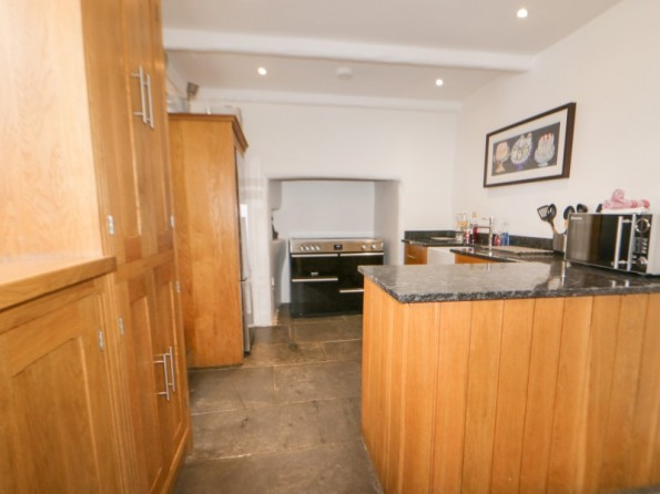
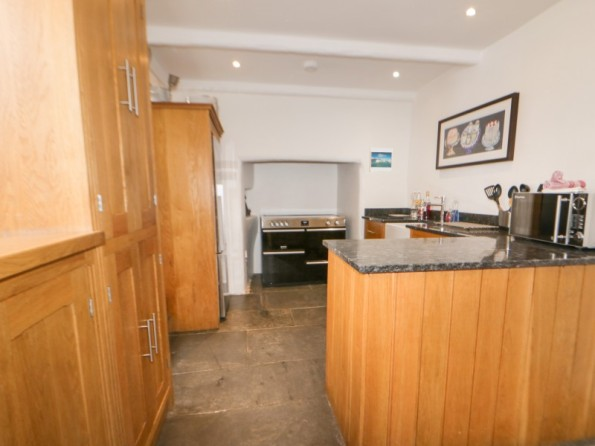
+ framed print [368,147,393,173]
